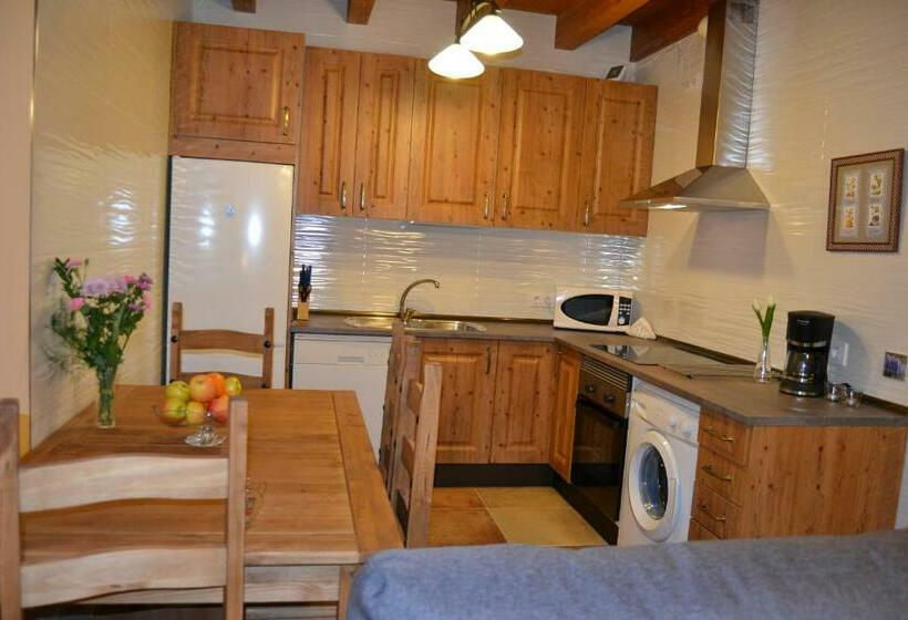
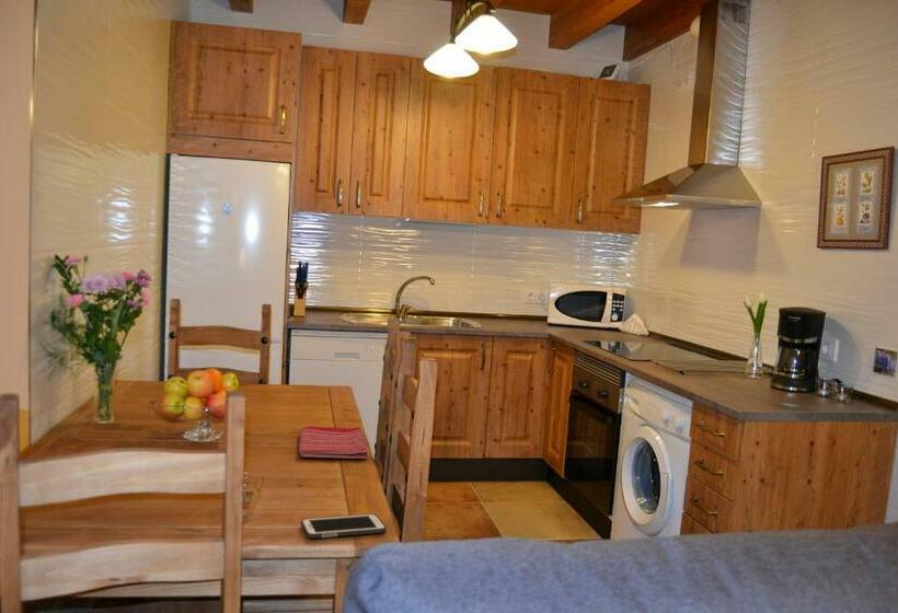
+ dish towel [298,425,369,460]
+ cell phone [300,513,388,540]
